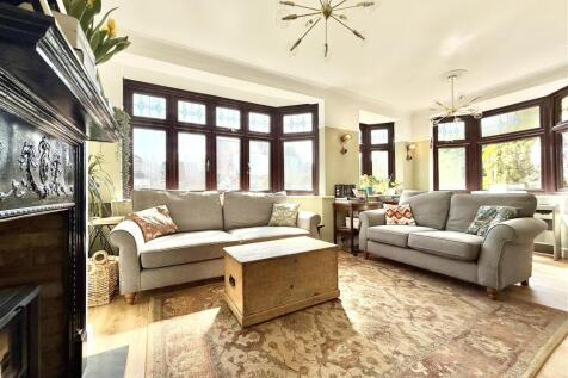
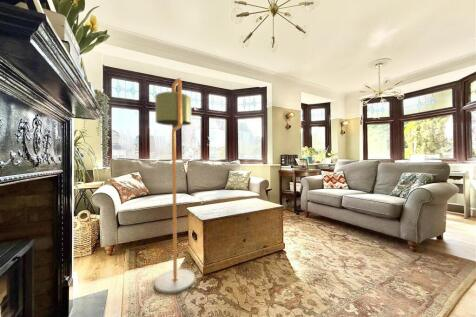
+ floor lamp [153,77,196,295]
